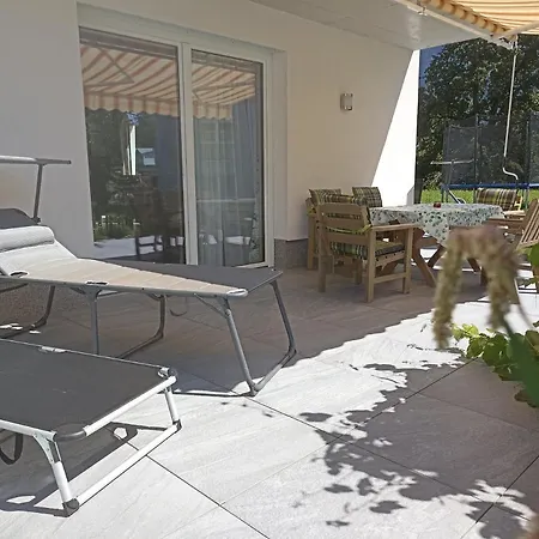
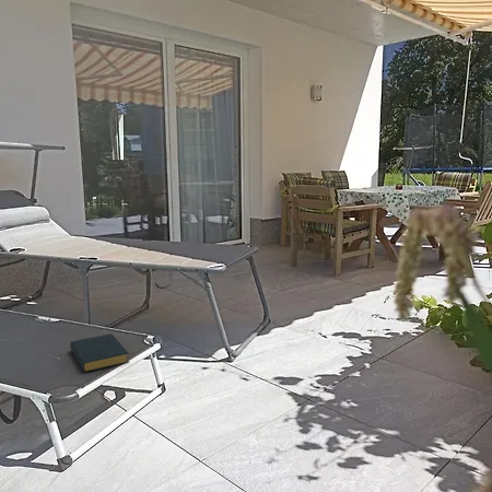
+ hardback book [69,332,130,373]
